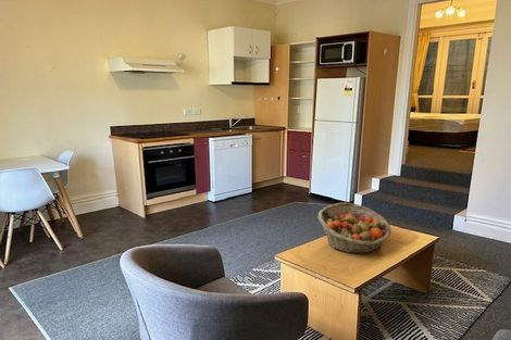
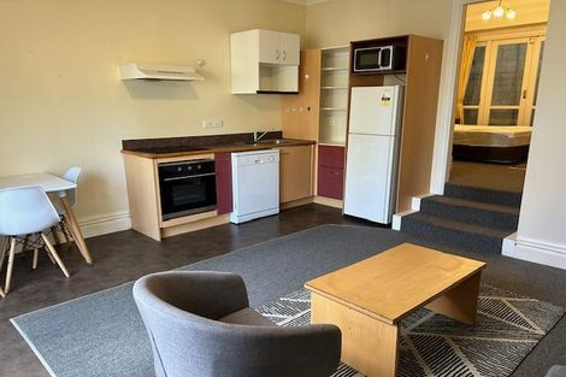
- fruit basket [317,202,392,255]
